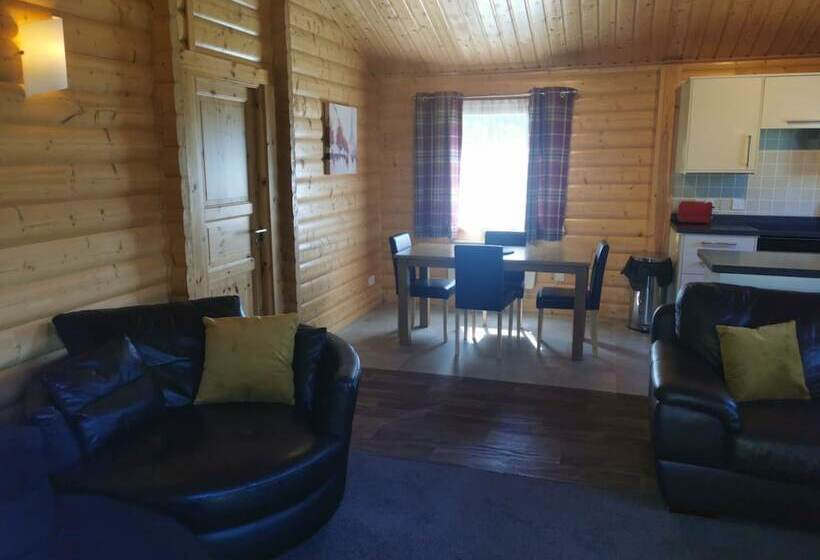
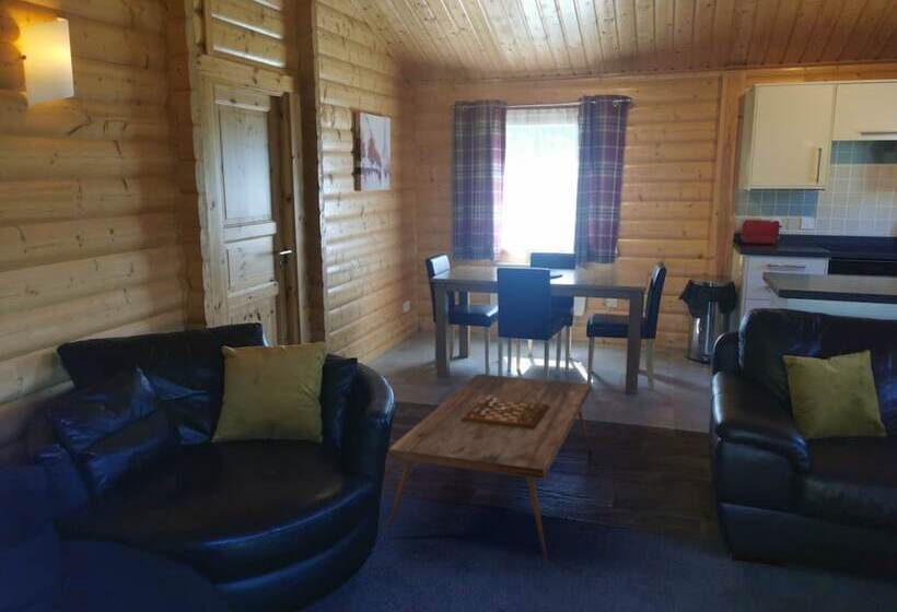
+ coffee table [385,373,592,565]
